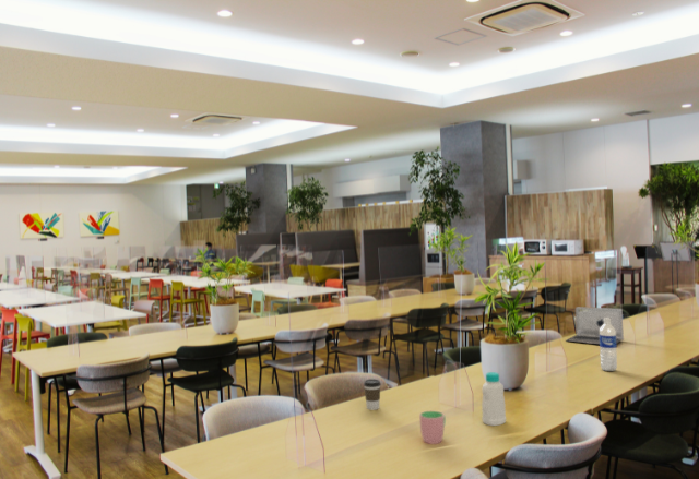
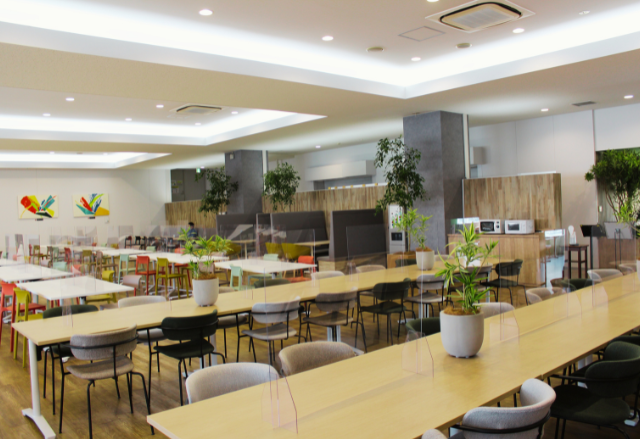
- cup [418,410,447,445]
- laptop computer [565,306,625,345]
- bottle [481,371,507,427]
- coffee cup [363,378,382,411]
- water bottle [599,318,618,372]
